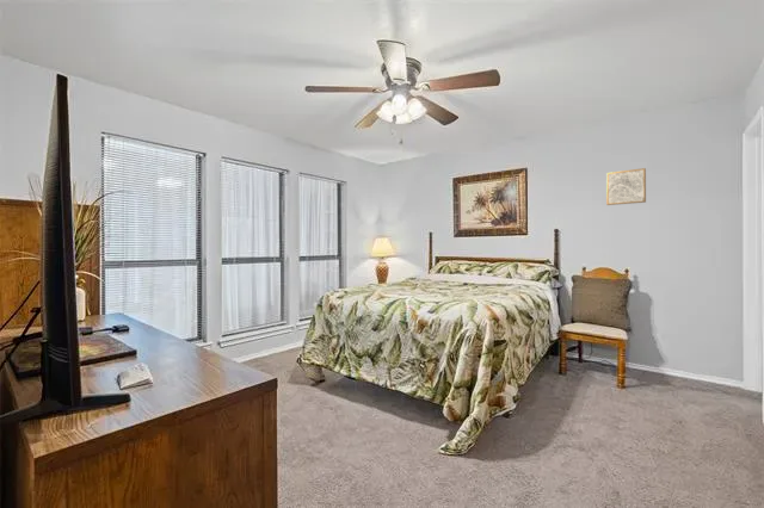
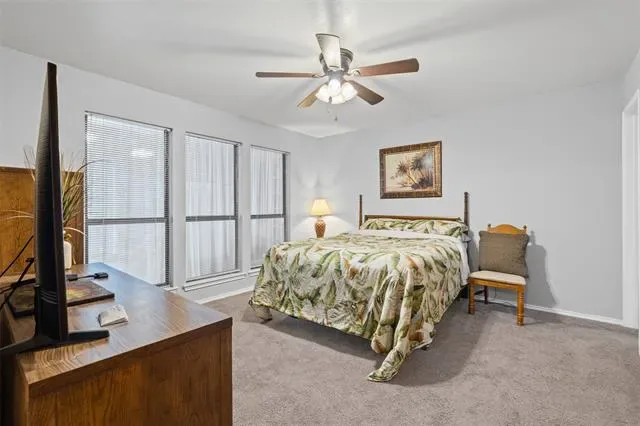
- wall art [605,167,647,206]
